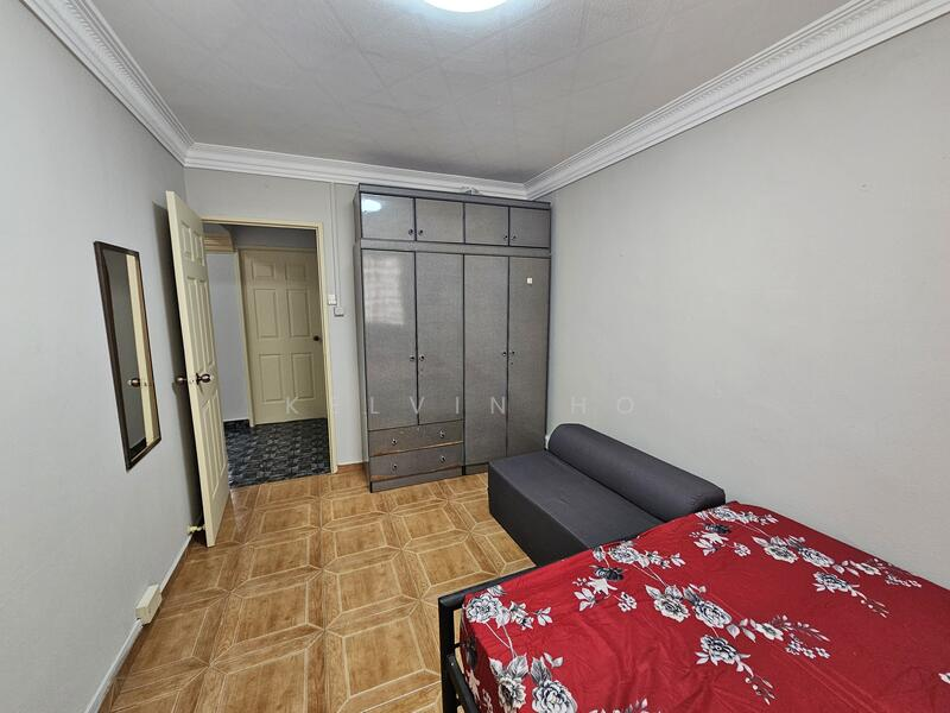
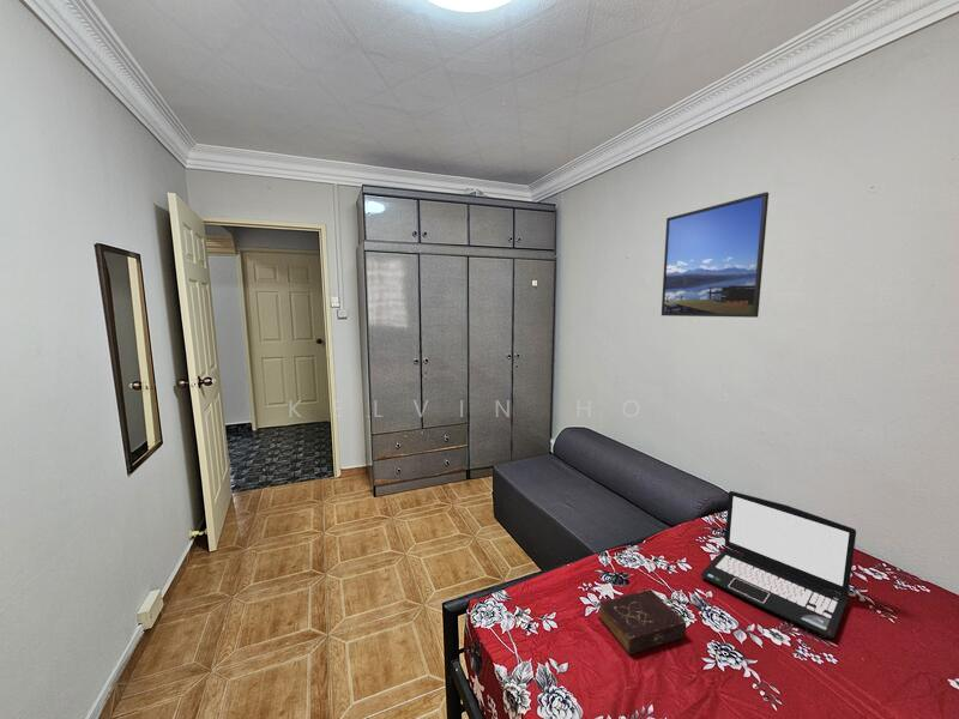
+ book [597,588,687,655]
+ laptop [700,490,857,639]
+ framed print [661,191,770,319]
